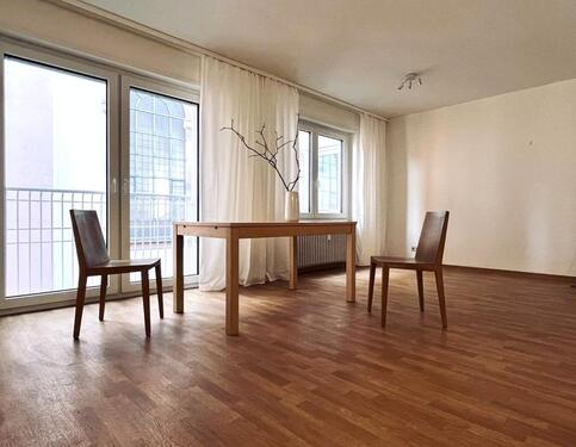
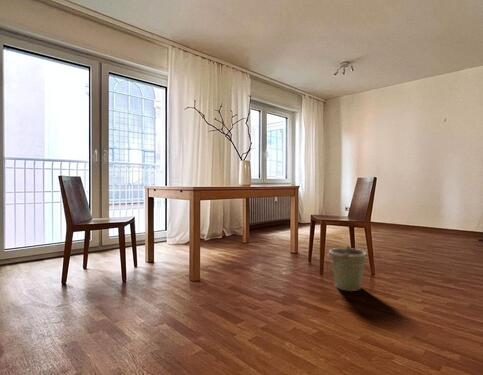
+ bucket [326,245,368,292]
